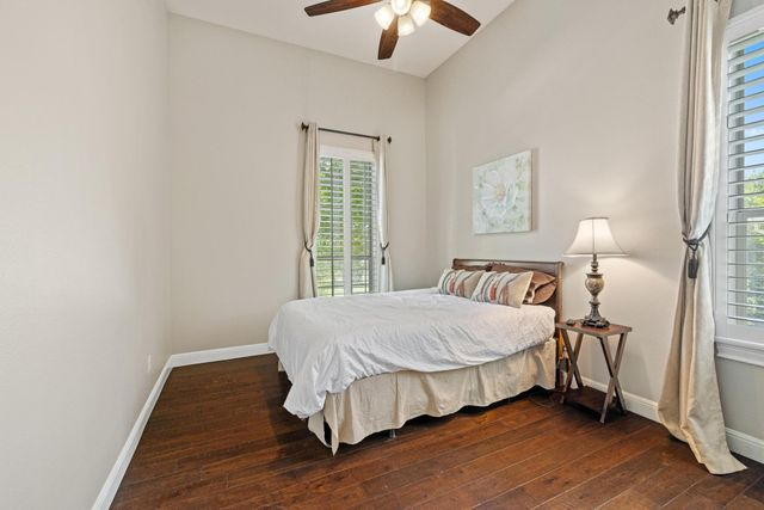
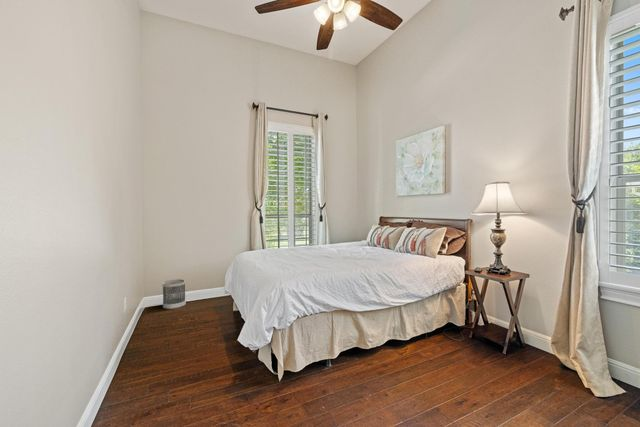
+ wastebasket [162,278,187,310]
